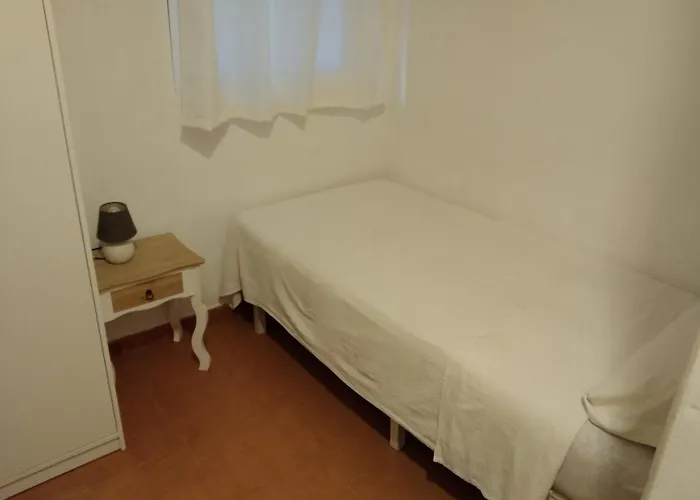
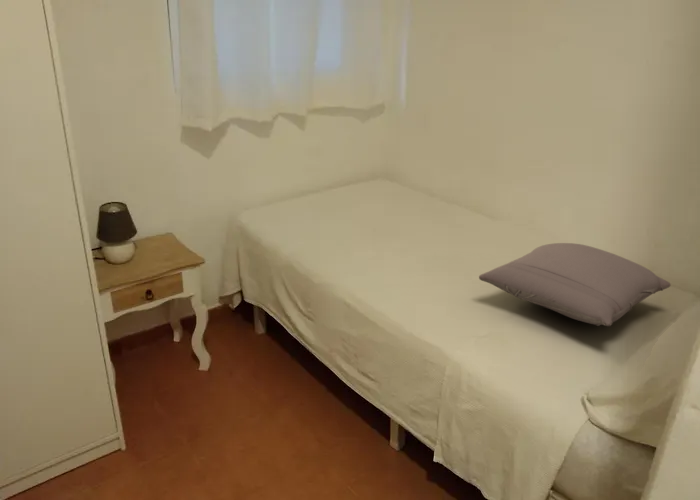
+ pillow [478,242,672,327]
